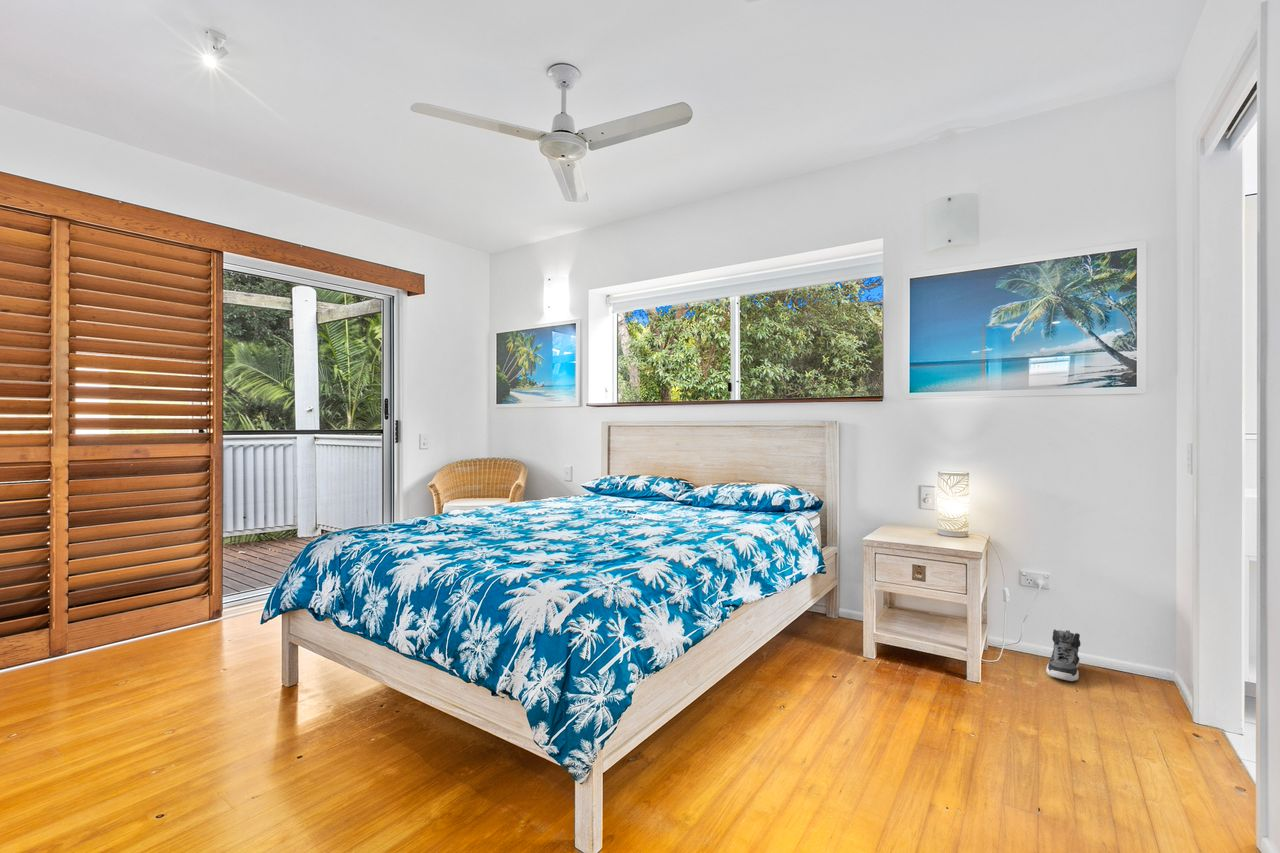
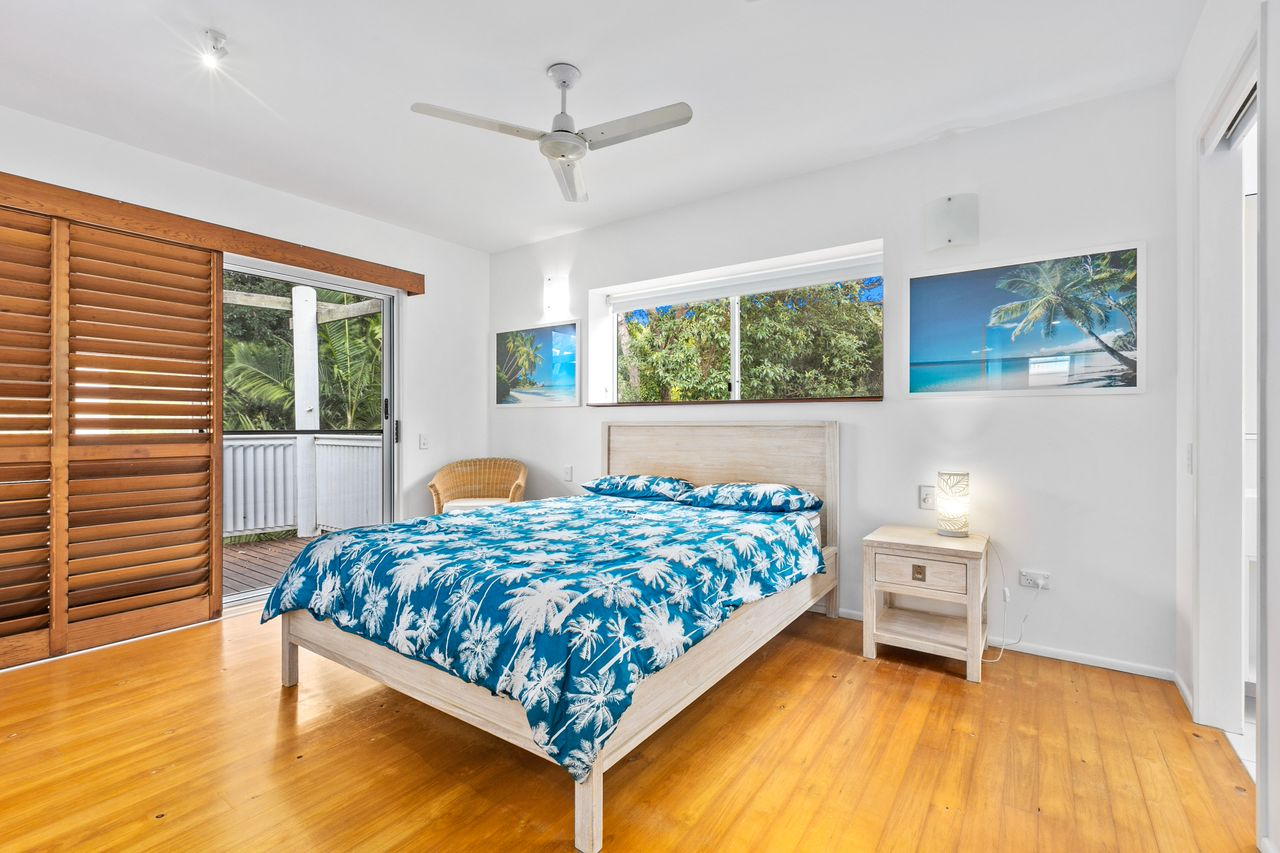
- sneaker [1045,629,1081,682]
